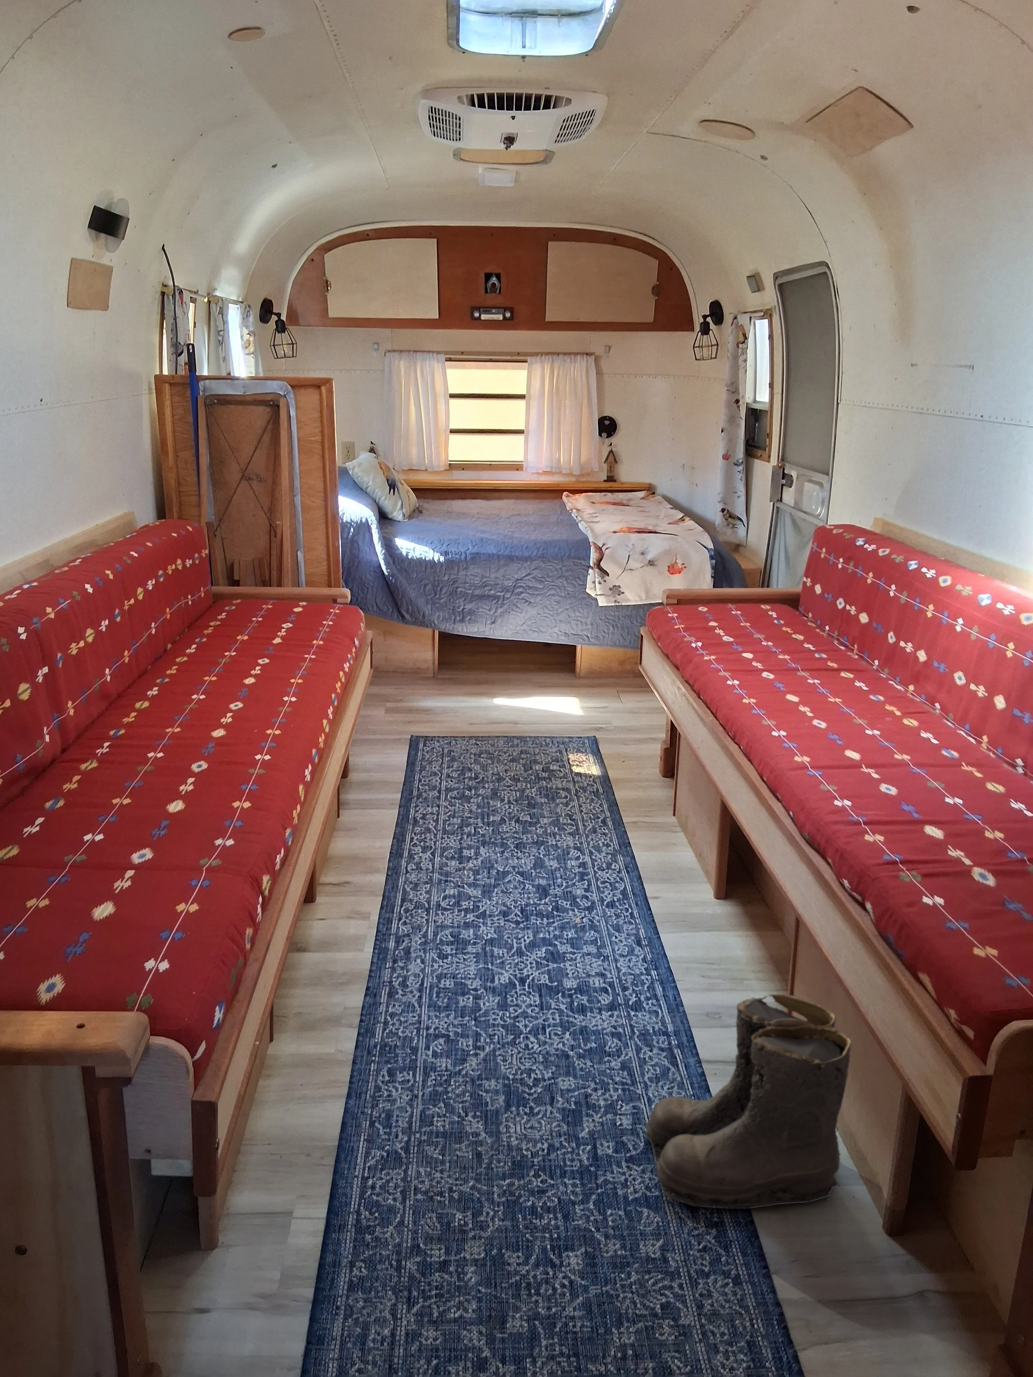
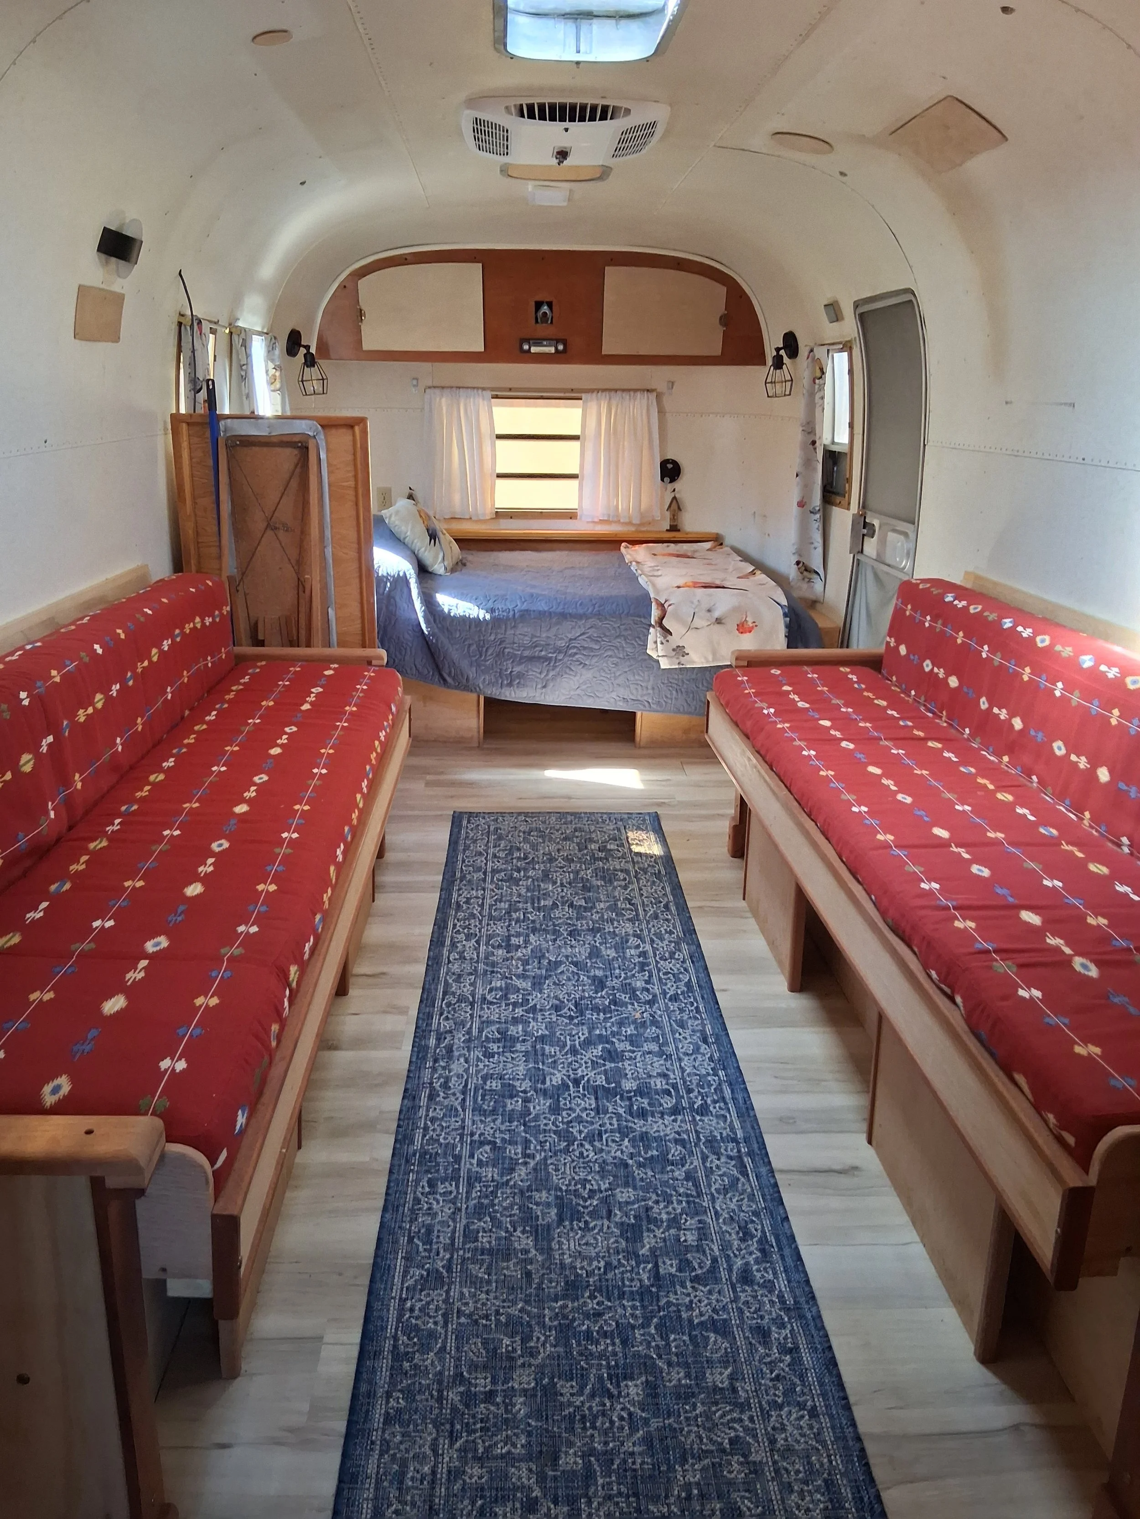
- boots [642,994,852,1209]
